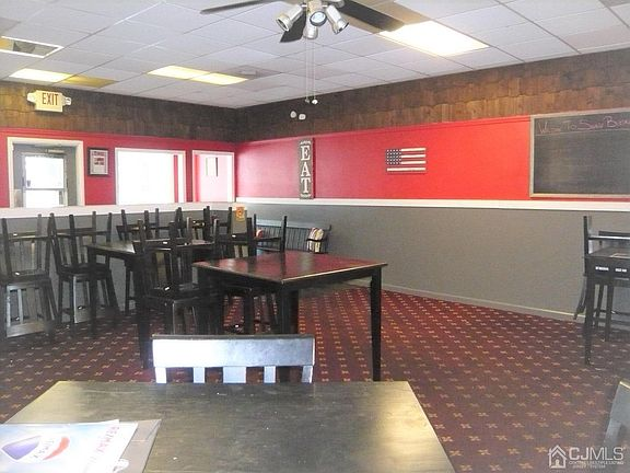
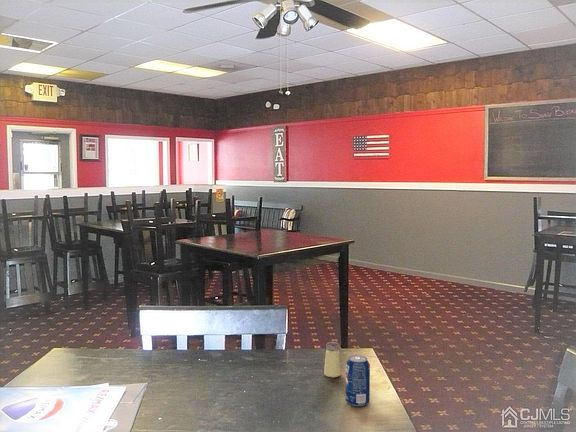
+ saltshaker [323,341,342,379]
+ beverage can [345,354,371,407]
